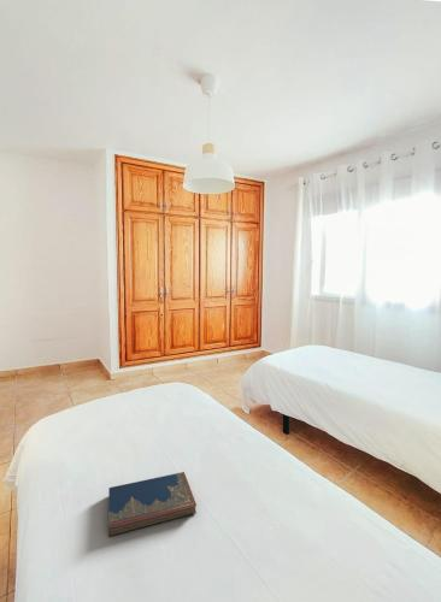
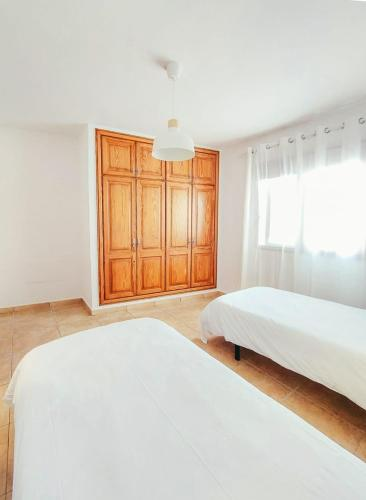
- hardcover book [107,471,198,537]
